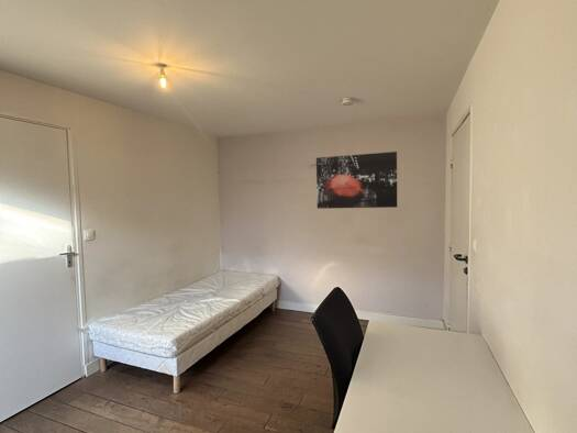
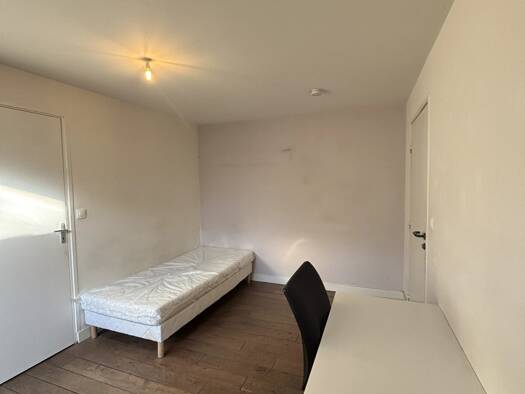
- wall art [315,151,398,210]
